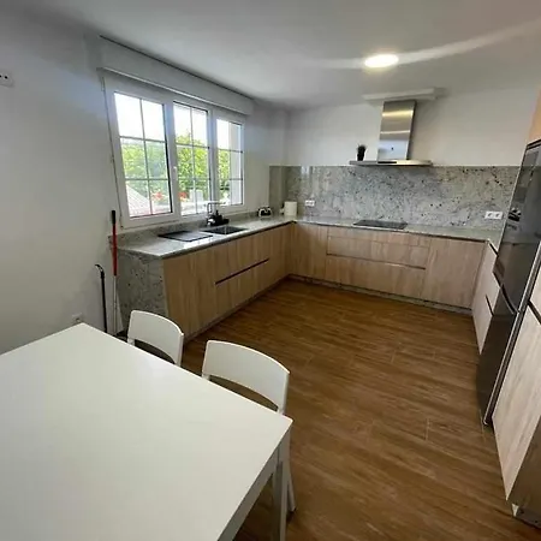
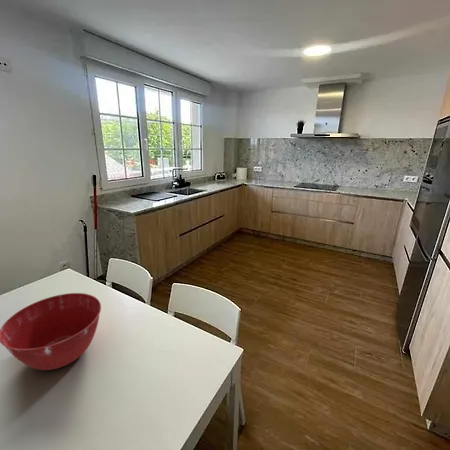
+ mixing bowl [0,292,102,371]
